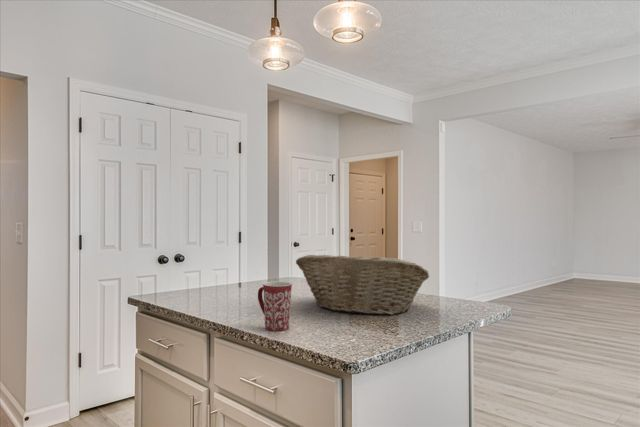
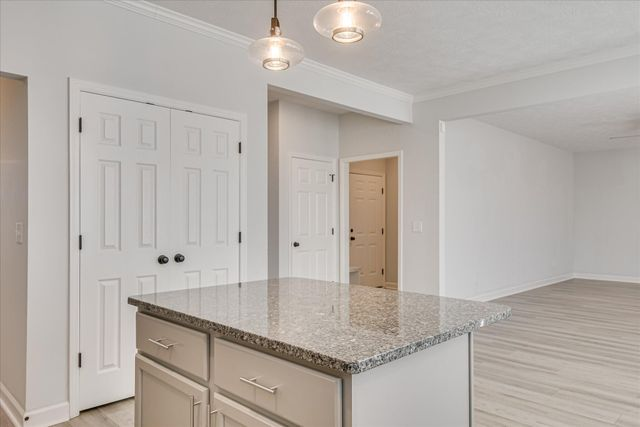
- fruit basket [295,254,430,316]
- mug [257,280,293,332]
